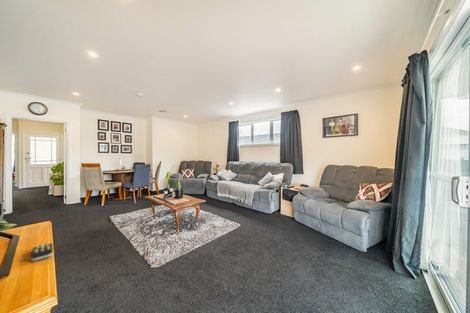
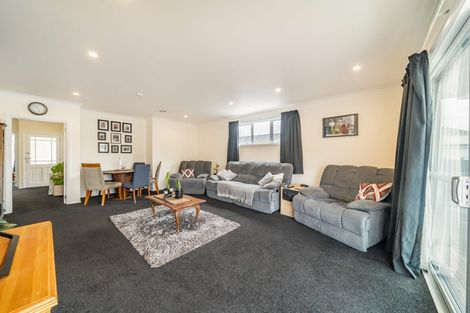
- remote control [30,242,54,262]
